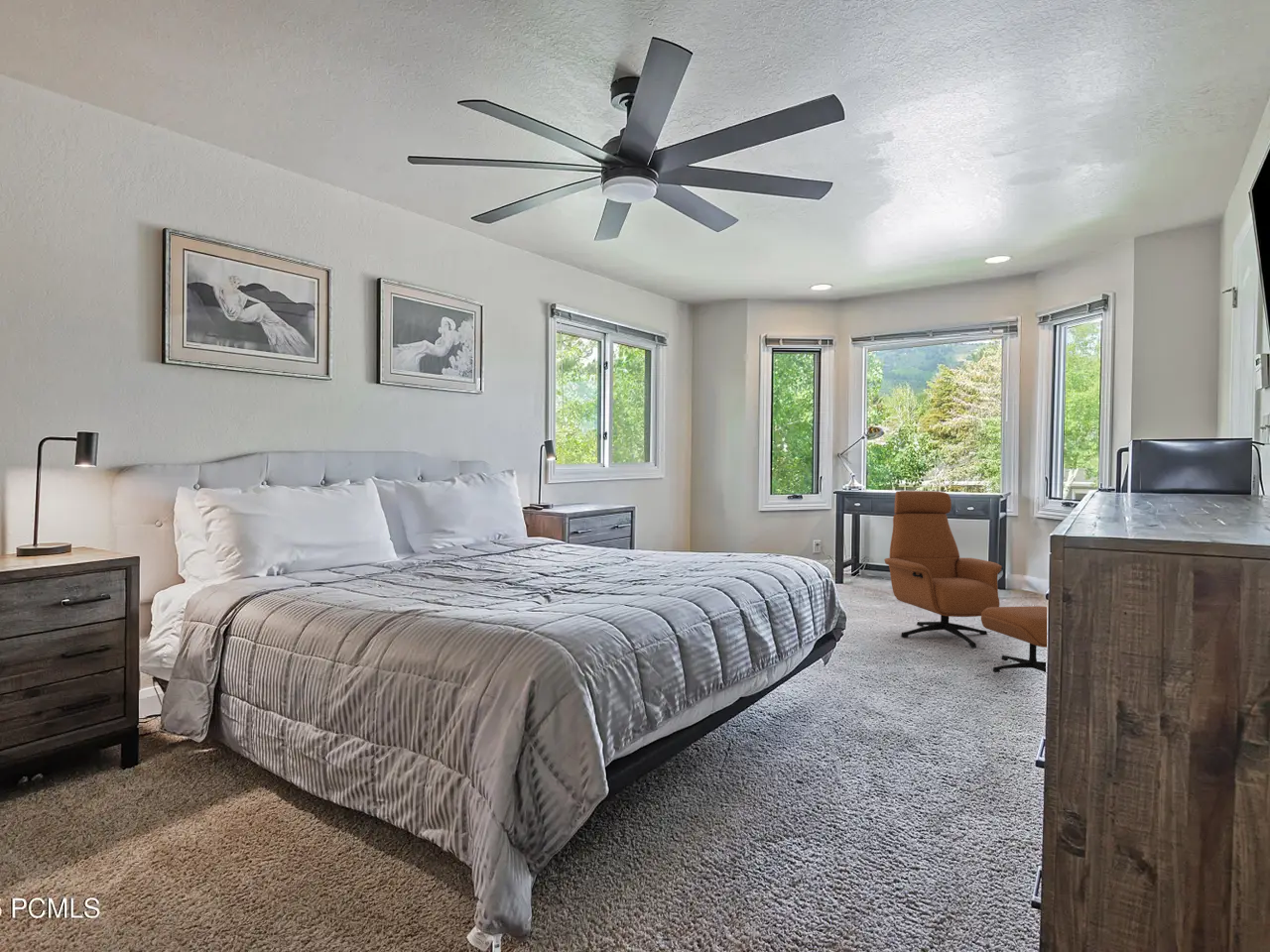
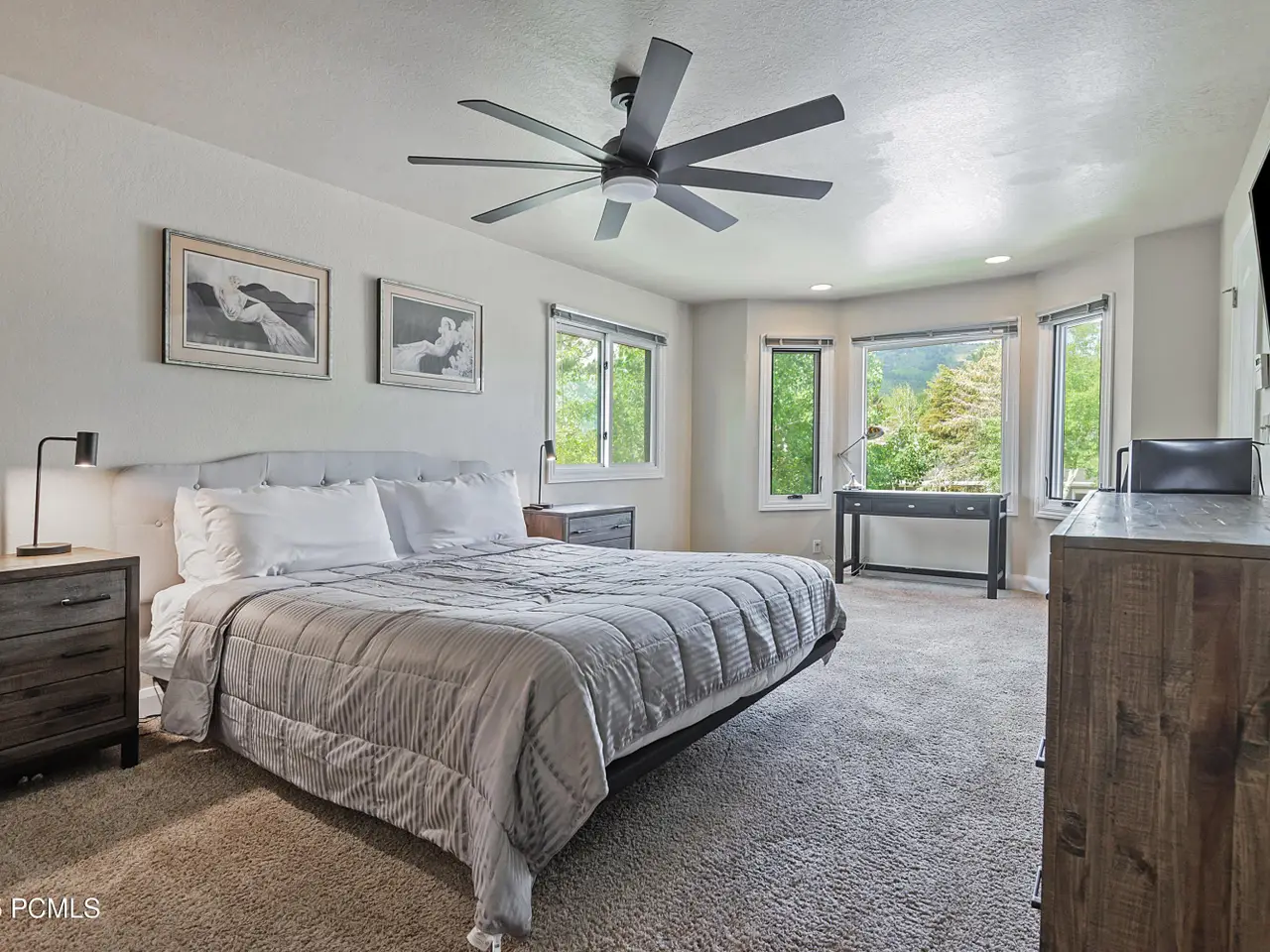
- armchair [883,490,1048,673]
